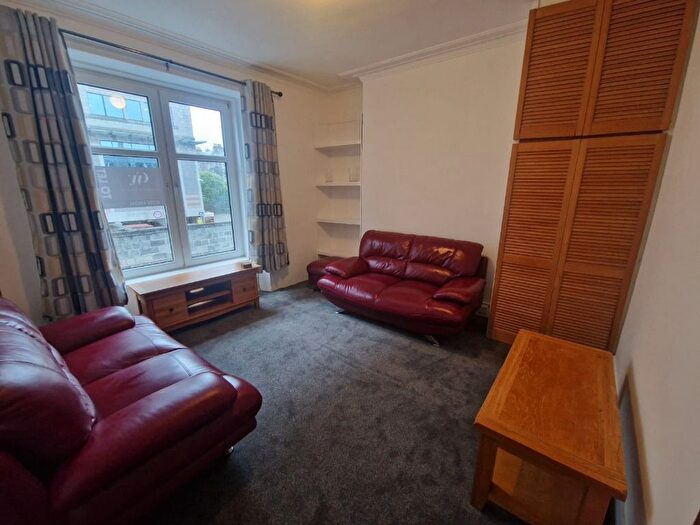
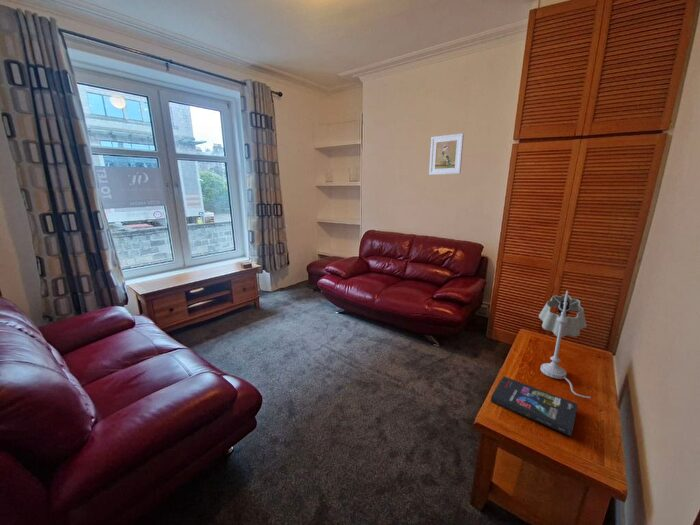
+ table lamp [538,290,592,399]
+ book [490,375,579,437]
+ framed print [428,132,465,176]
